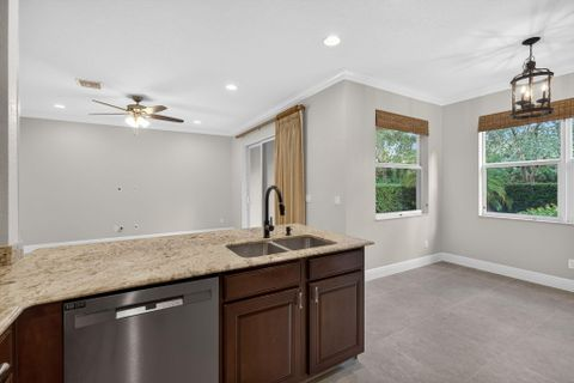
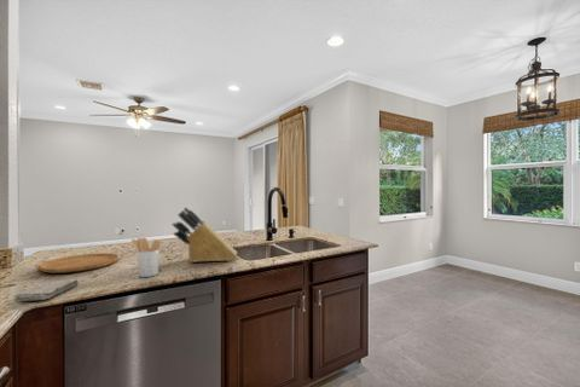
+ knife block [172,207,238,264]
+ cutting board [37,252,120,275]
+ utensil holder [130,237,162,278]
+ washcloth [13,279,79,302]
